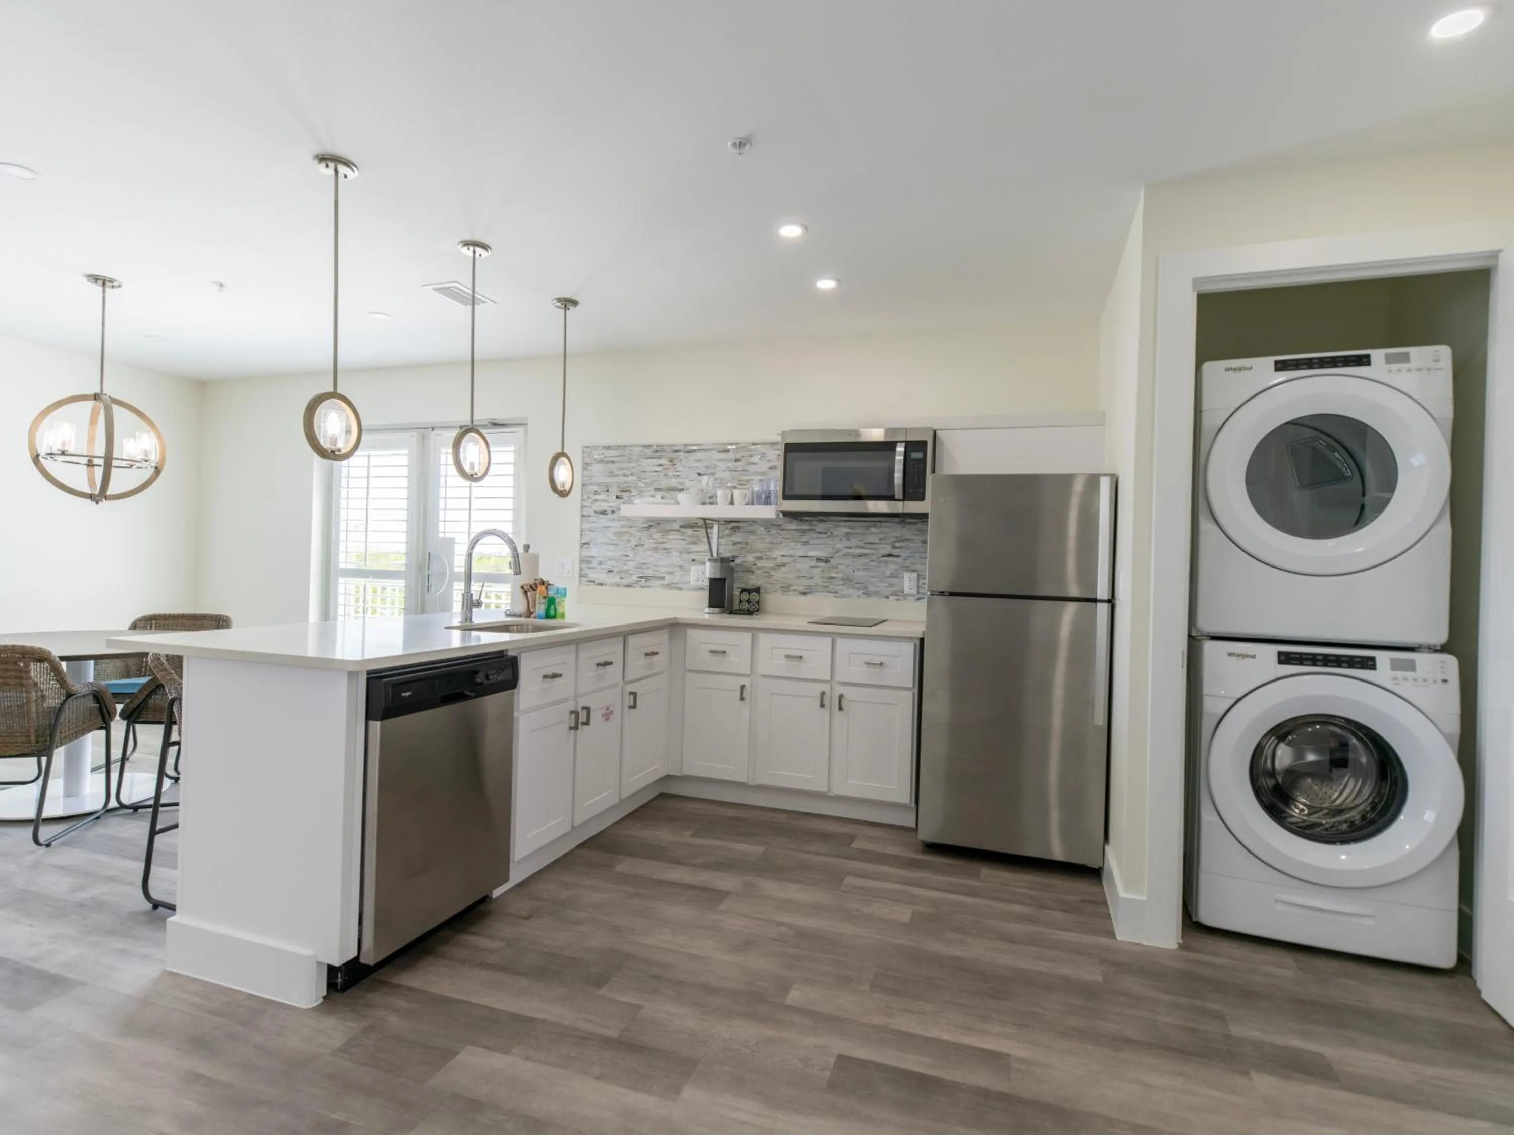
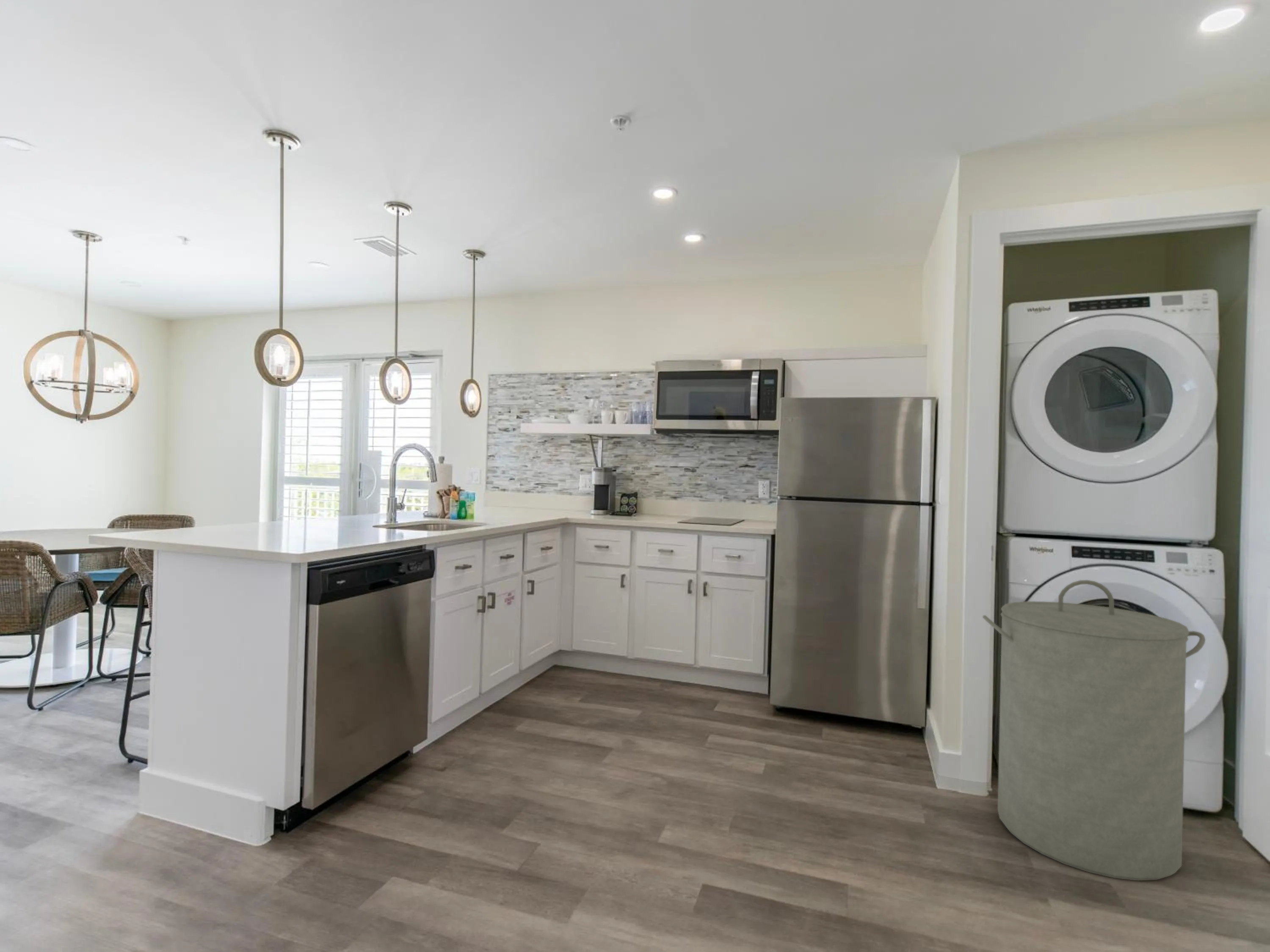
+ laundry hamper [982,580,1206,881]
